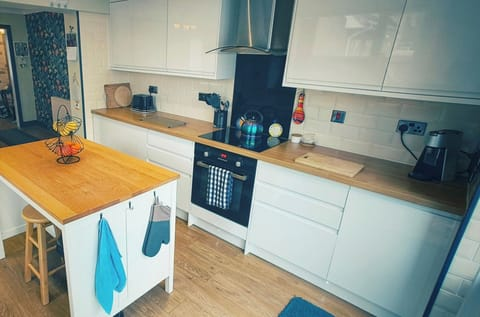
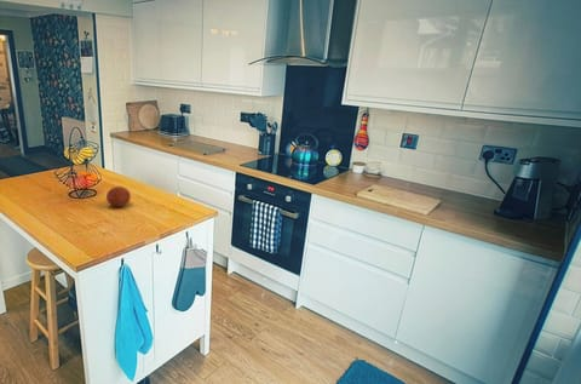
+ fruit [105,185,132,208]
